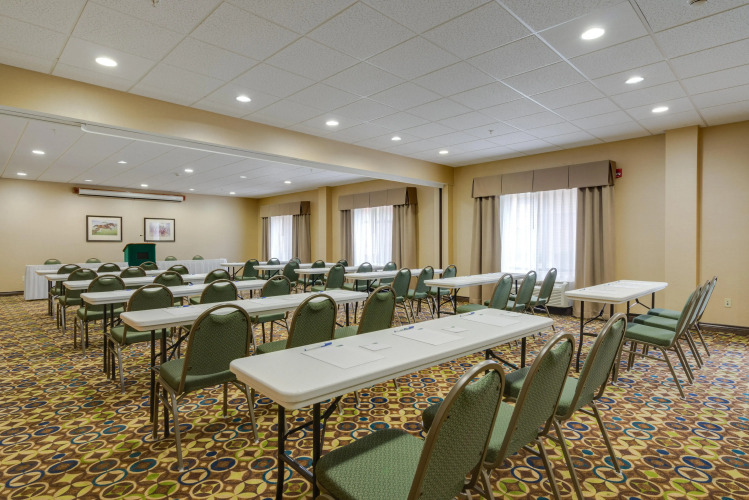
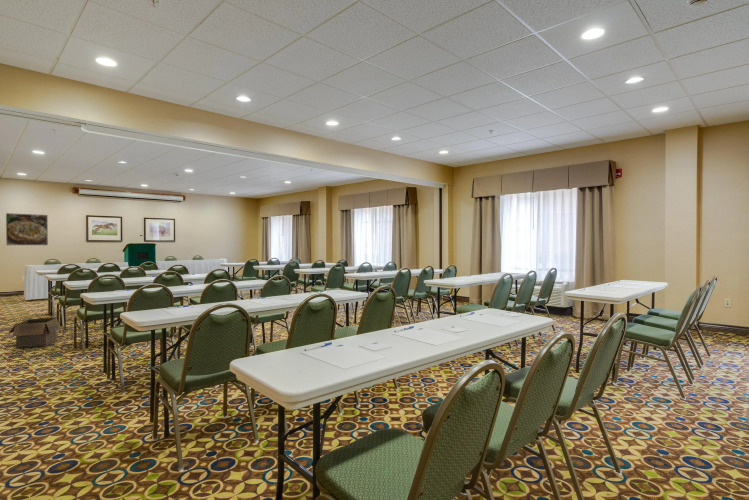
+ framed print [5,212,49,246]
+ box [6,317,61,349]
